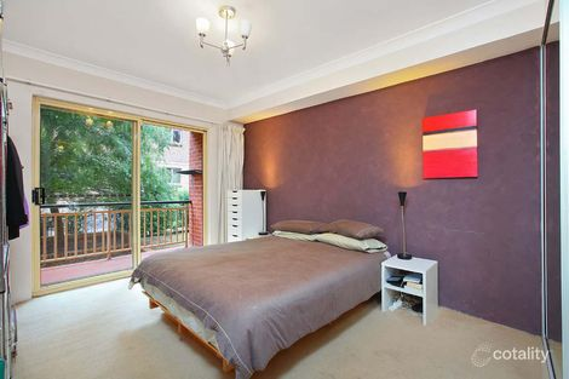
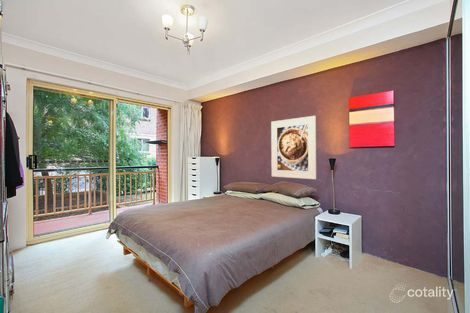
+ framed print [270,115,317,180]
